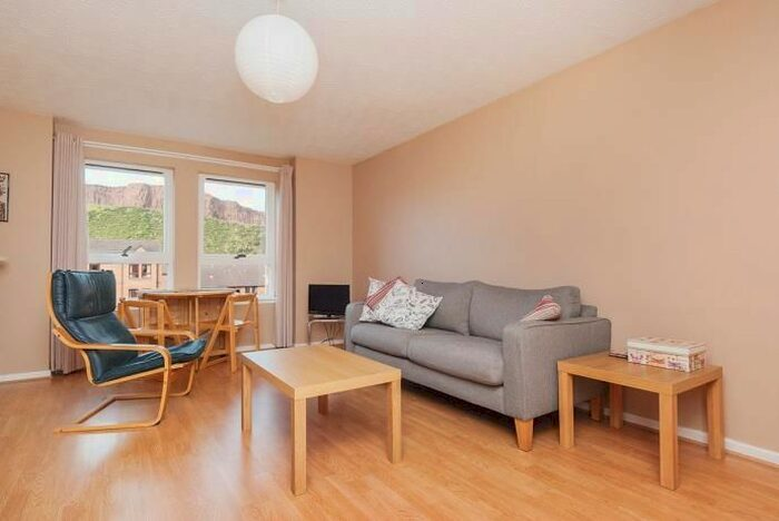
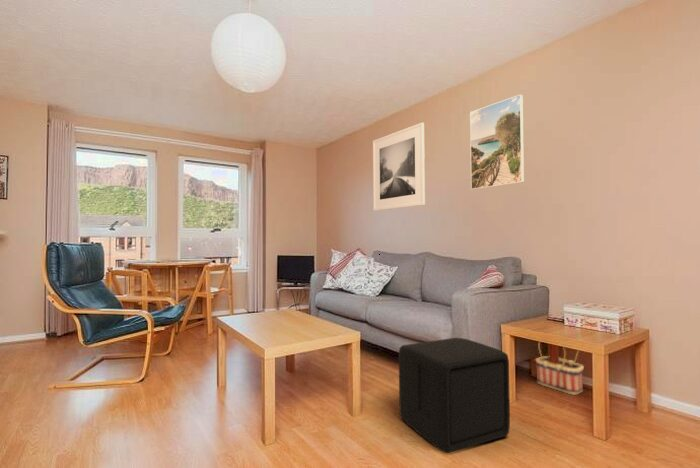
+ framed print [469,93,525,191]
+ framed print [372,122,426,212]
+ basket [534,341,585,396]
+ ottoman [398,337,511,454]
